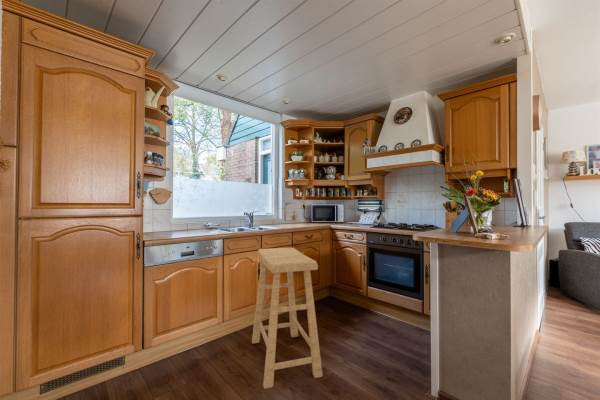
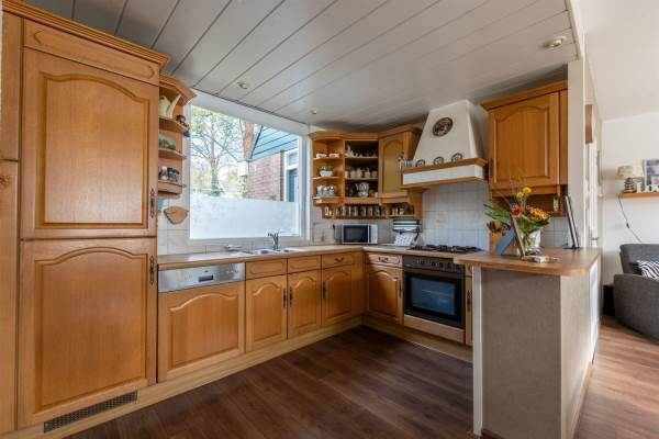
- stool [251,247,324,390]
